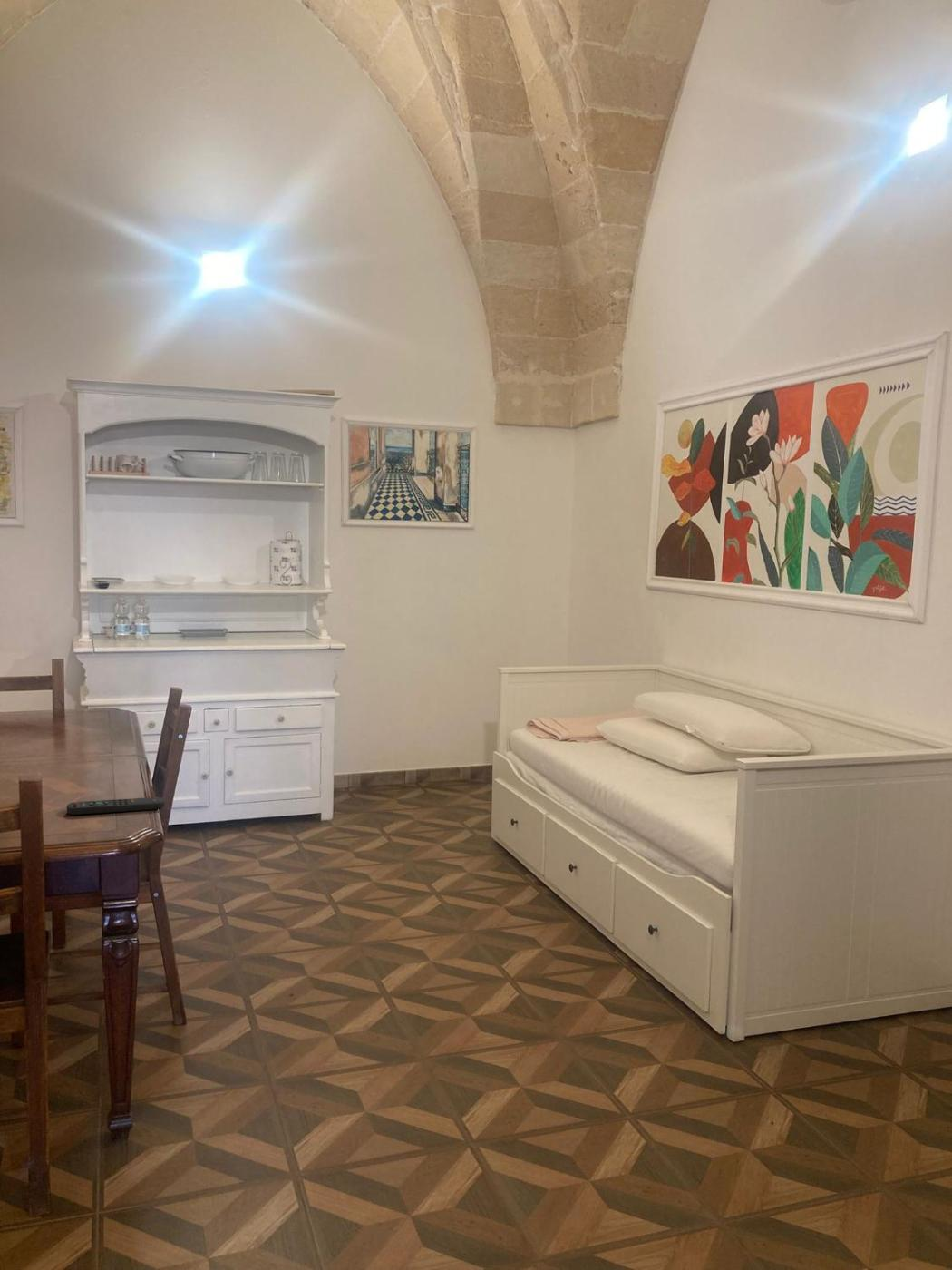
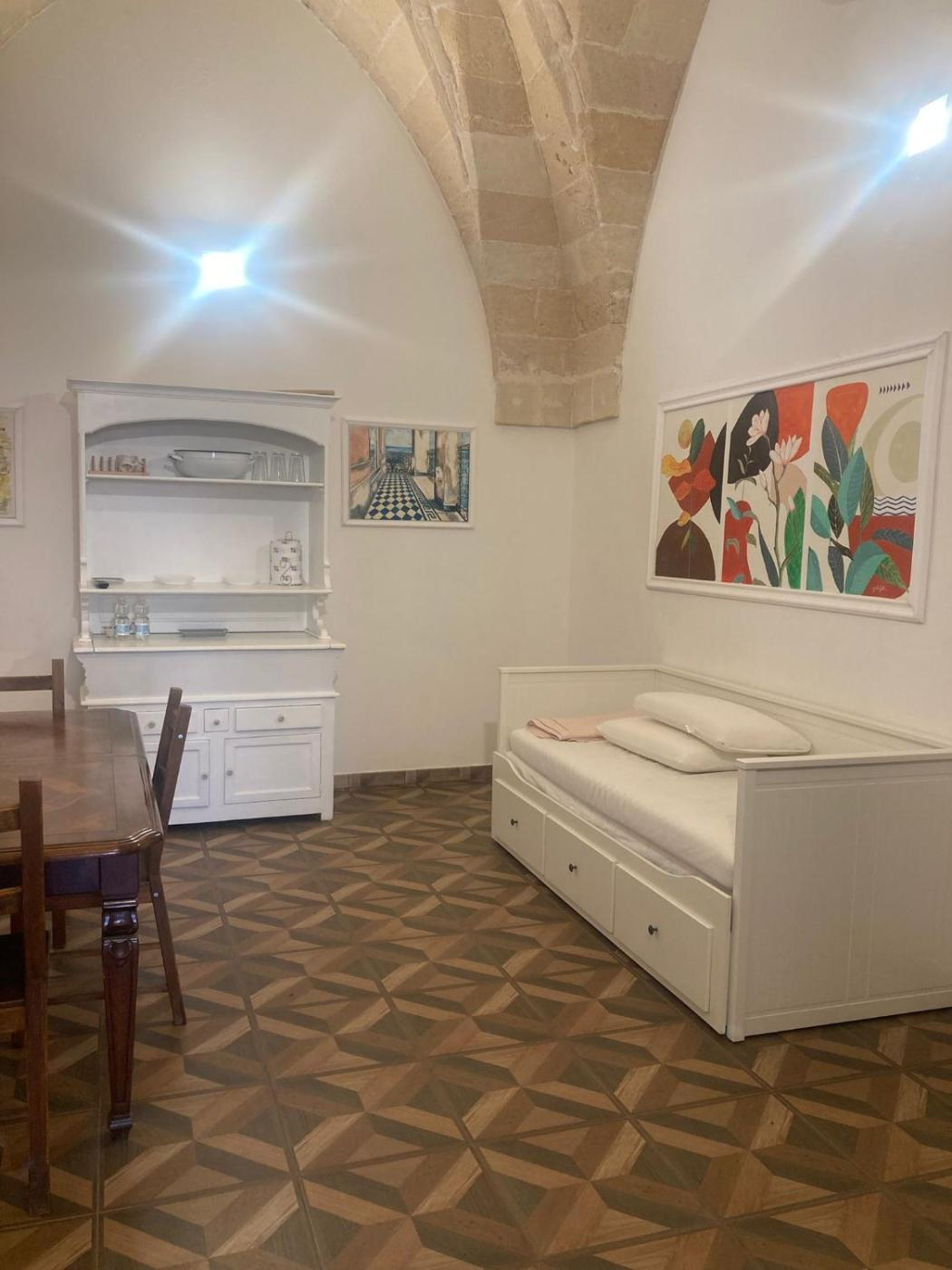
- remote control [66,796,166,816]
